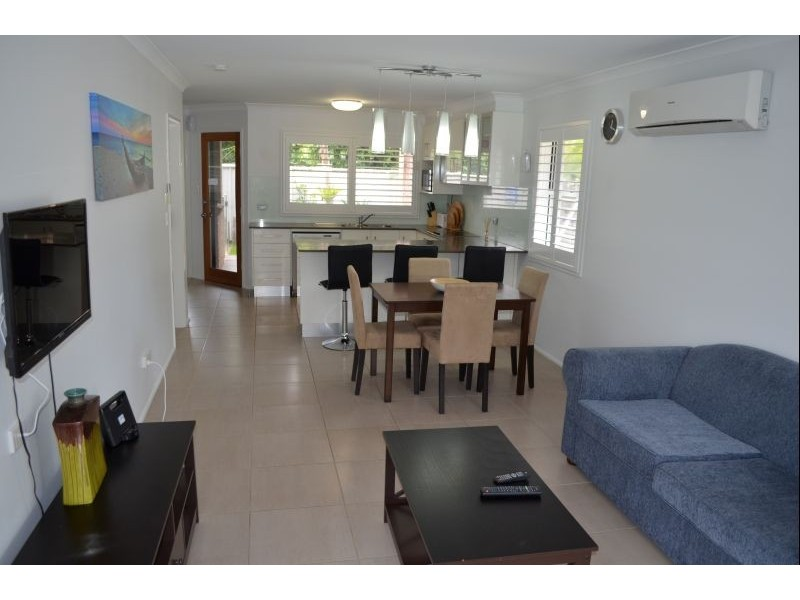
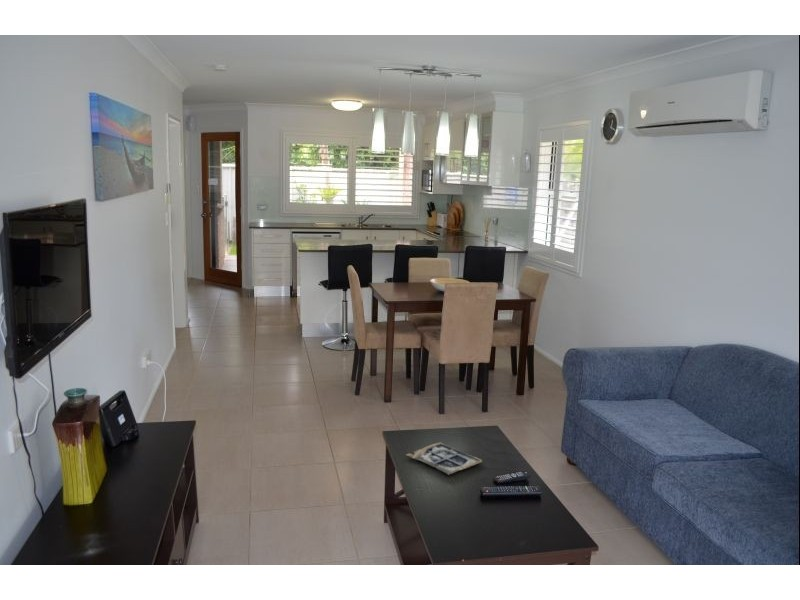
+ magazine [405,441,483,475]
